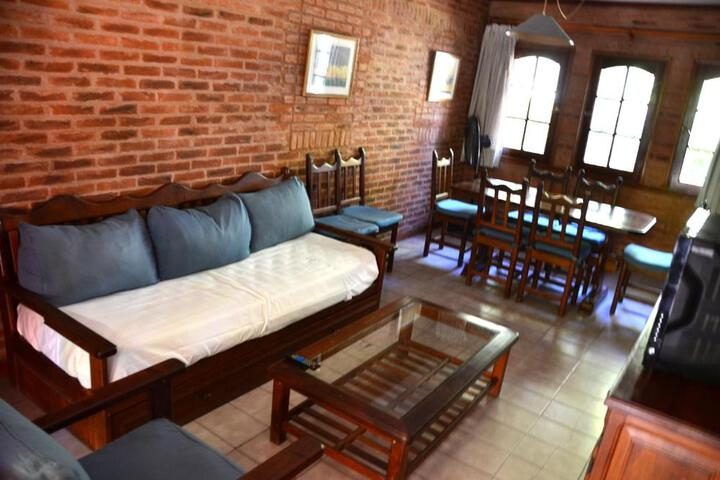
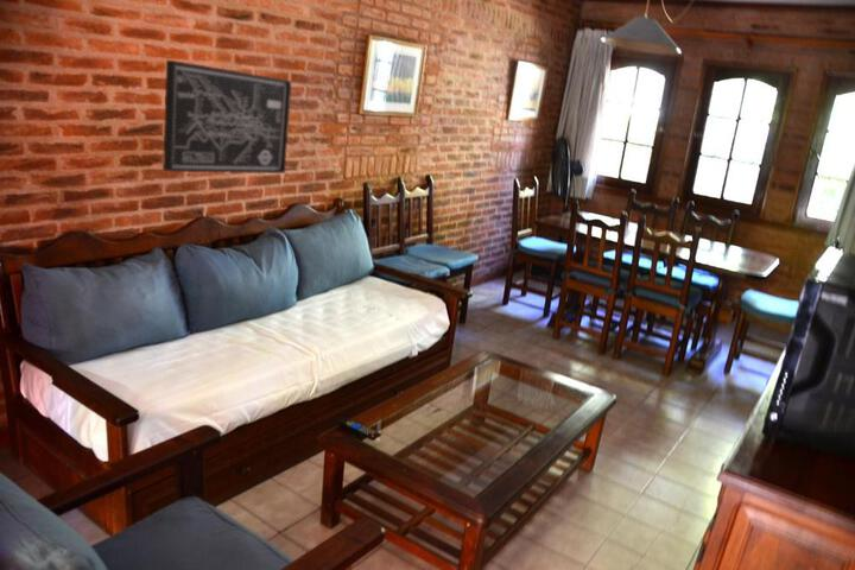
+ wall art [162,59,293,175]
